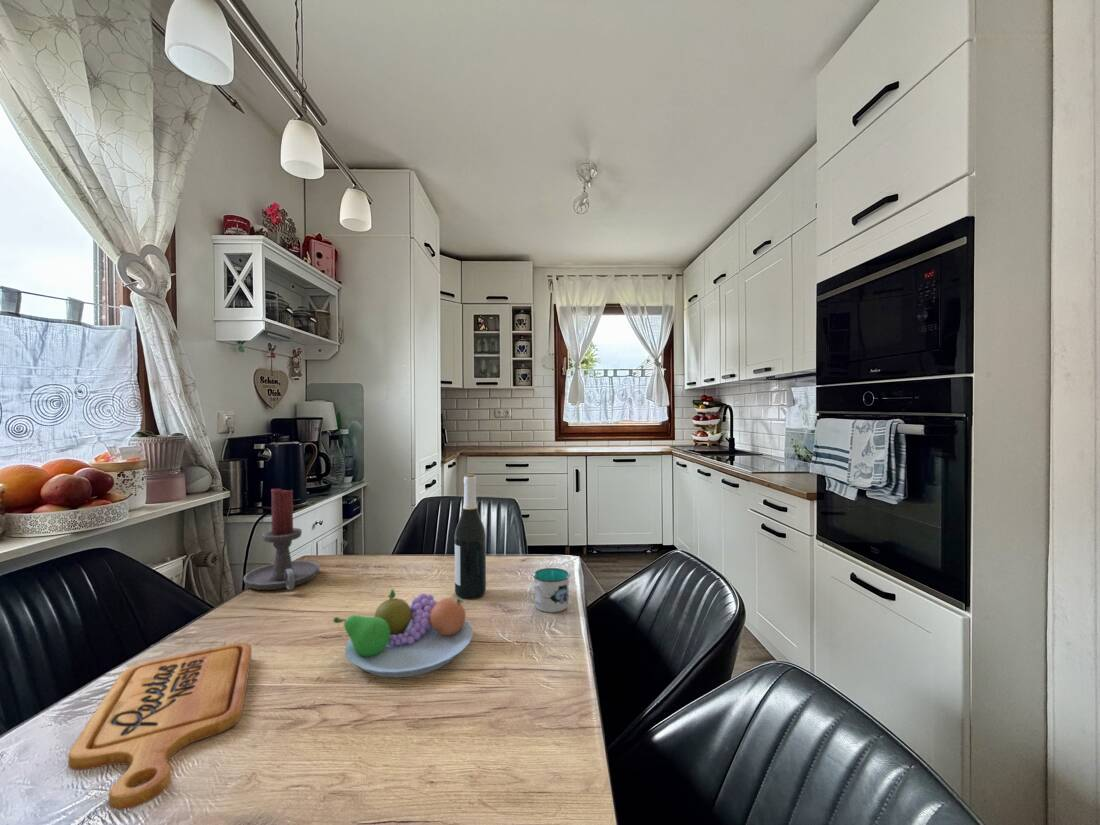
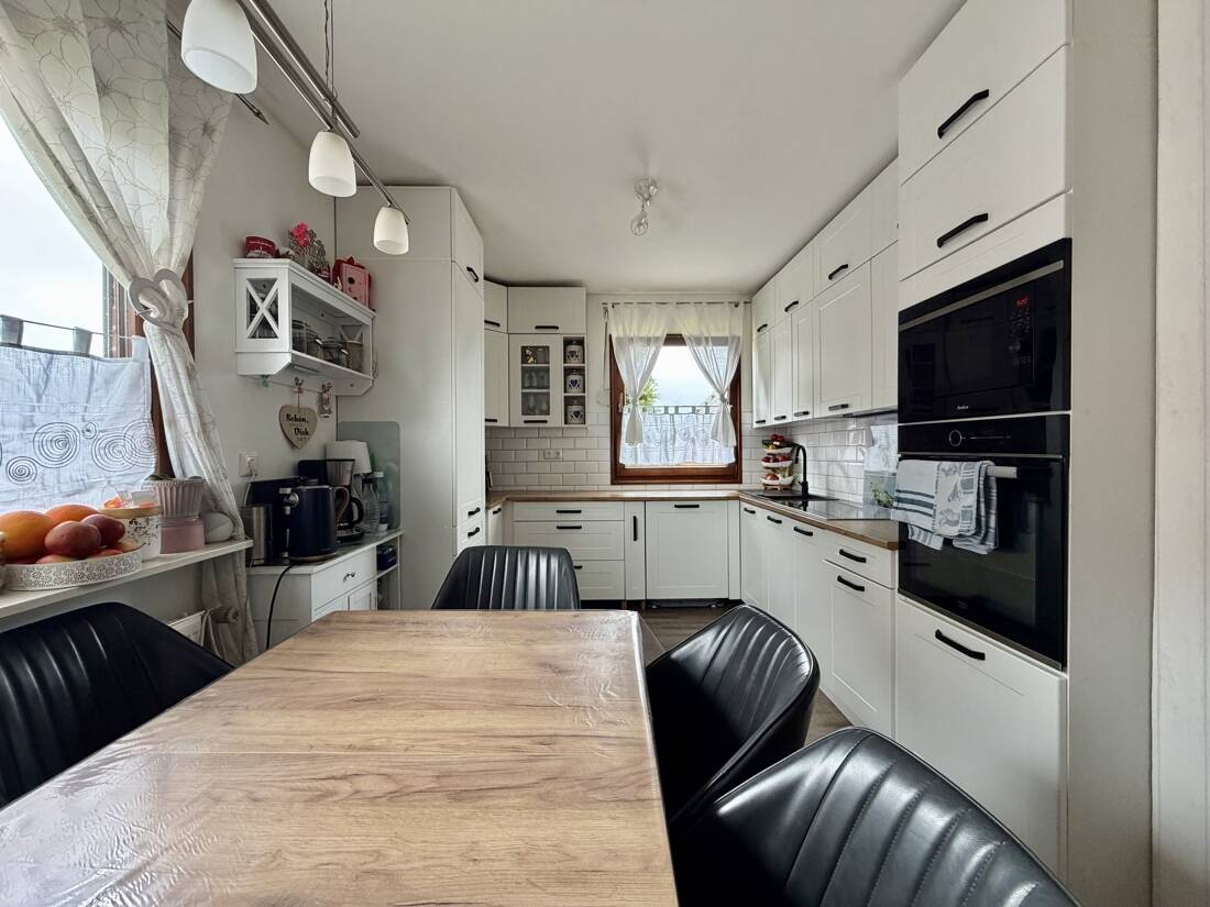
- cutting board [67,642,252,811]
- wine bottle [454,473,487,600]
- candle holder [242,487,321,591]
- mug [525,567,571,613]
- fruit bowl [333,588,474,679]
